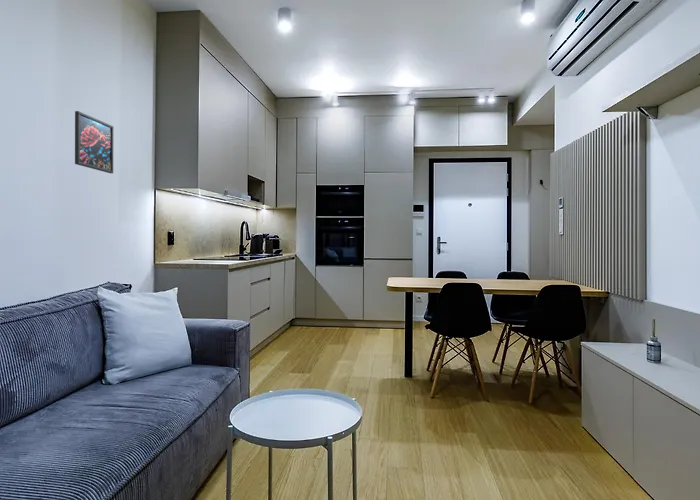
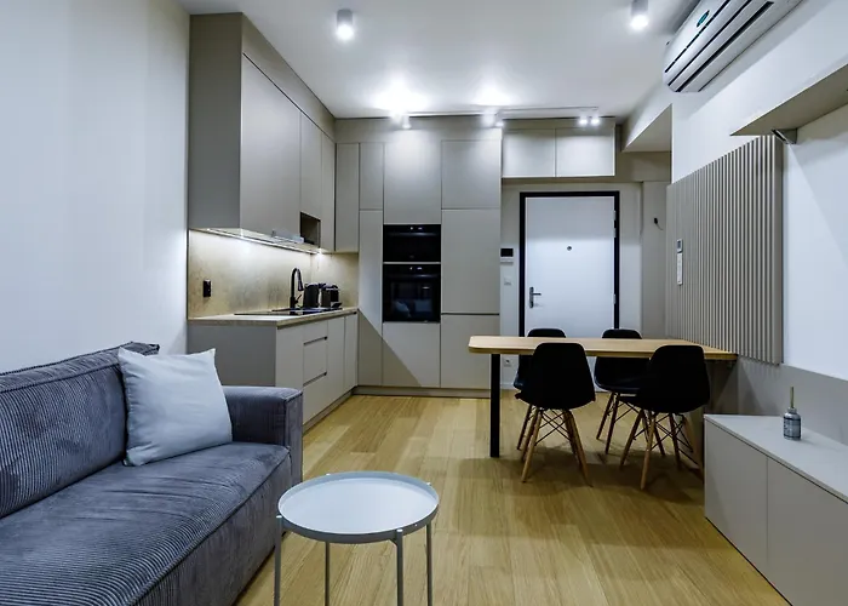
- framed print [74,110,114,174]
